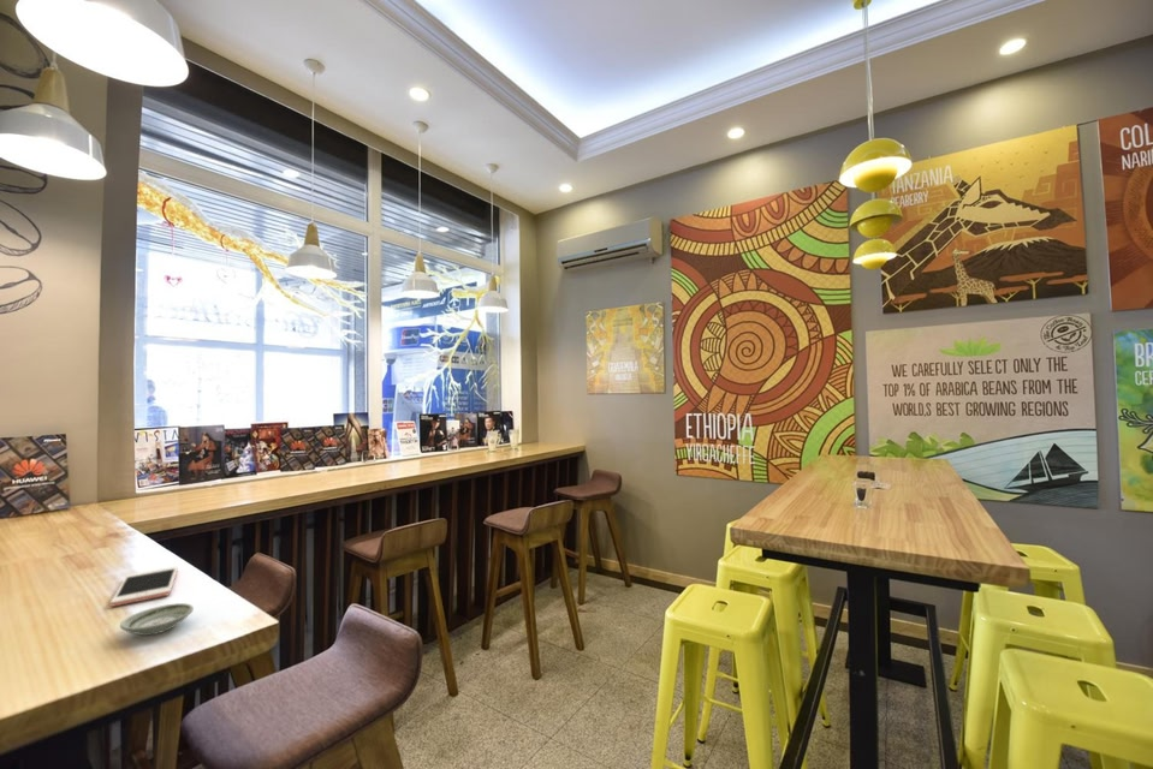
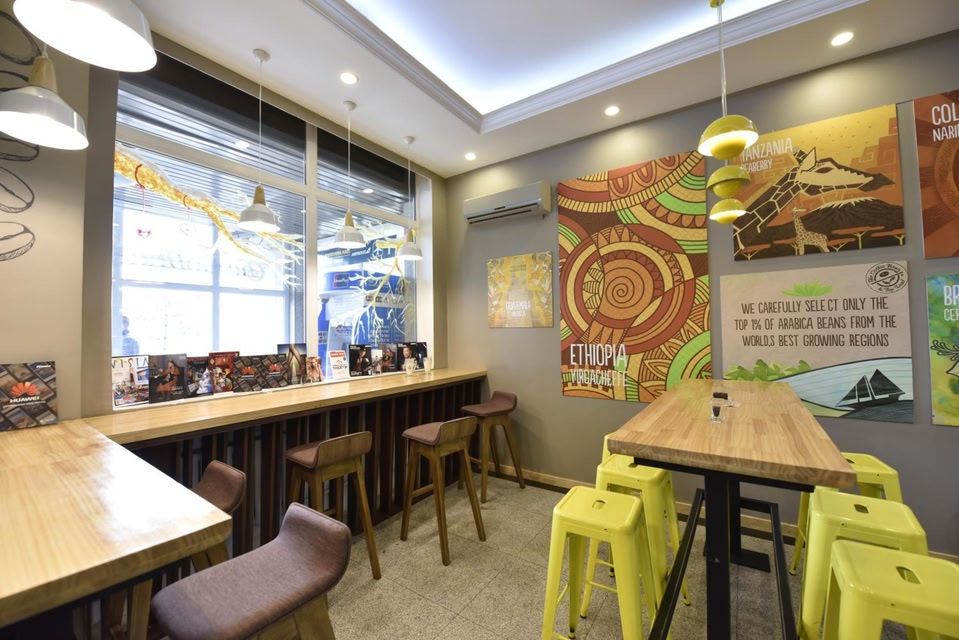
- saucer [119,602,195,637]
- cell phone [109,566,179,608]
